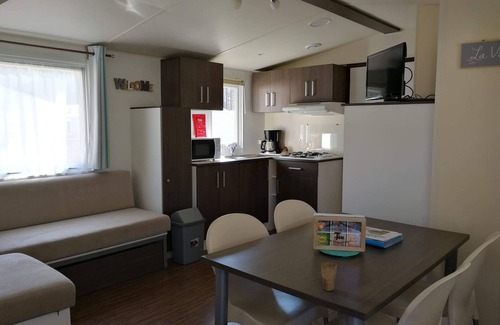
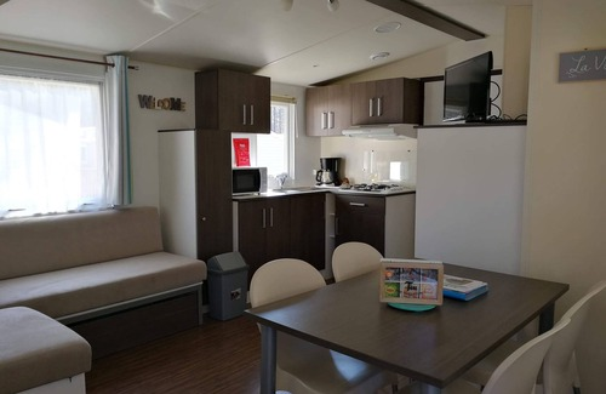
- cup [320,260,338,292]
